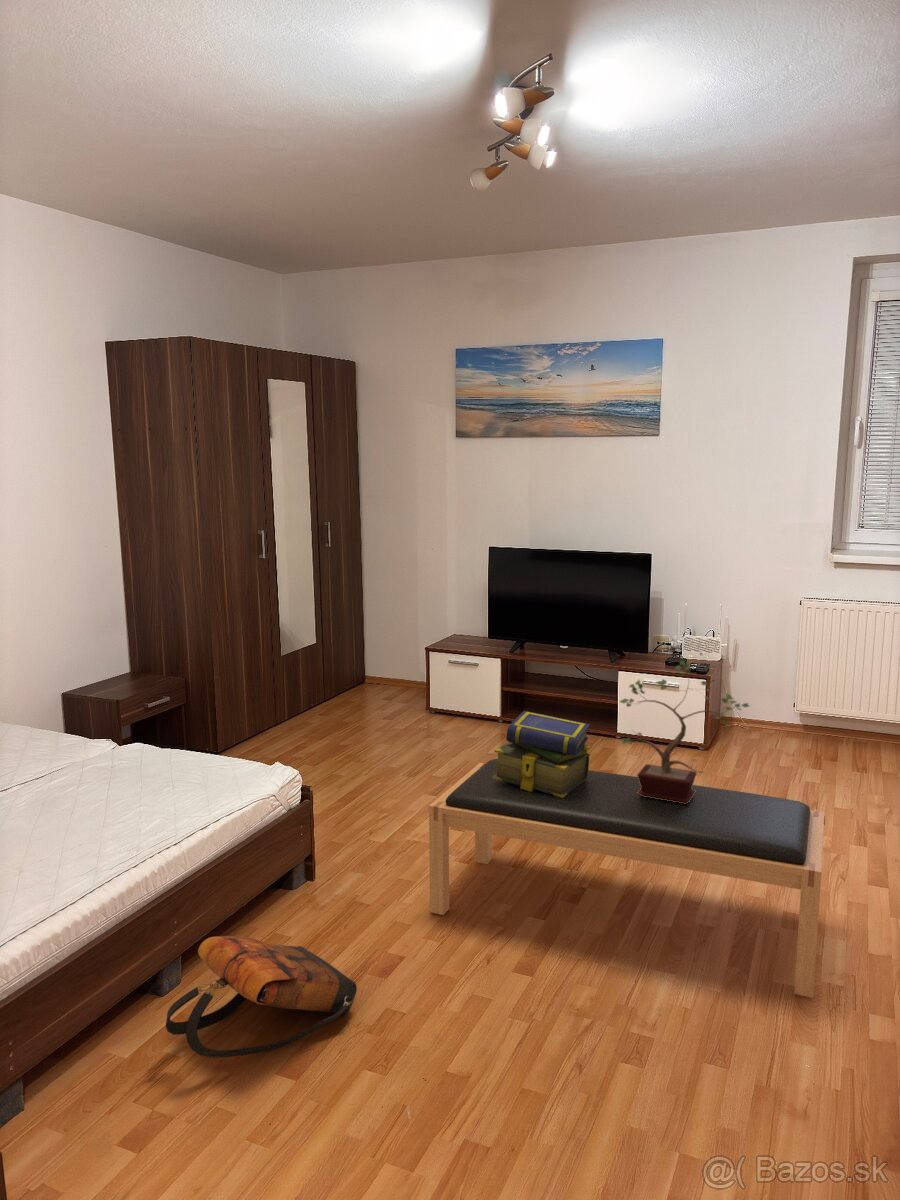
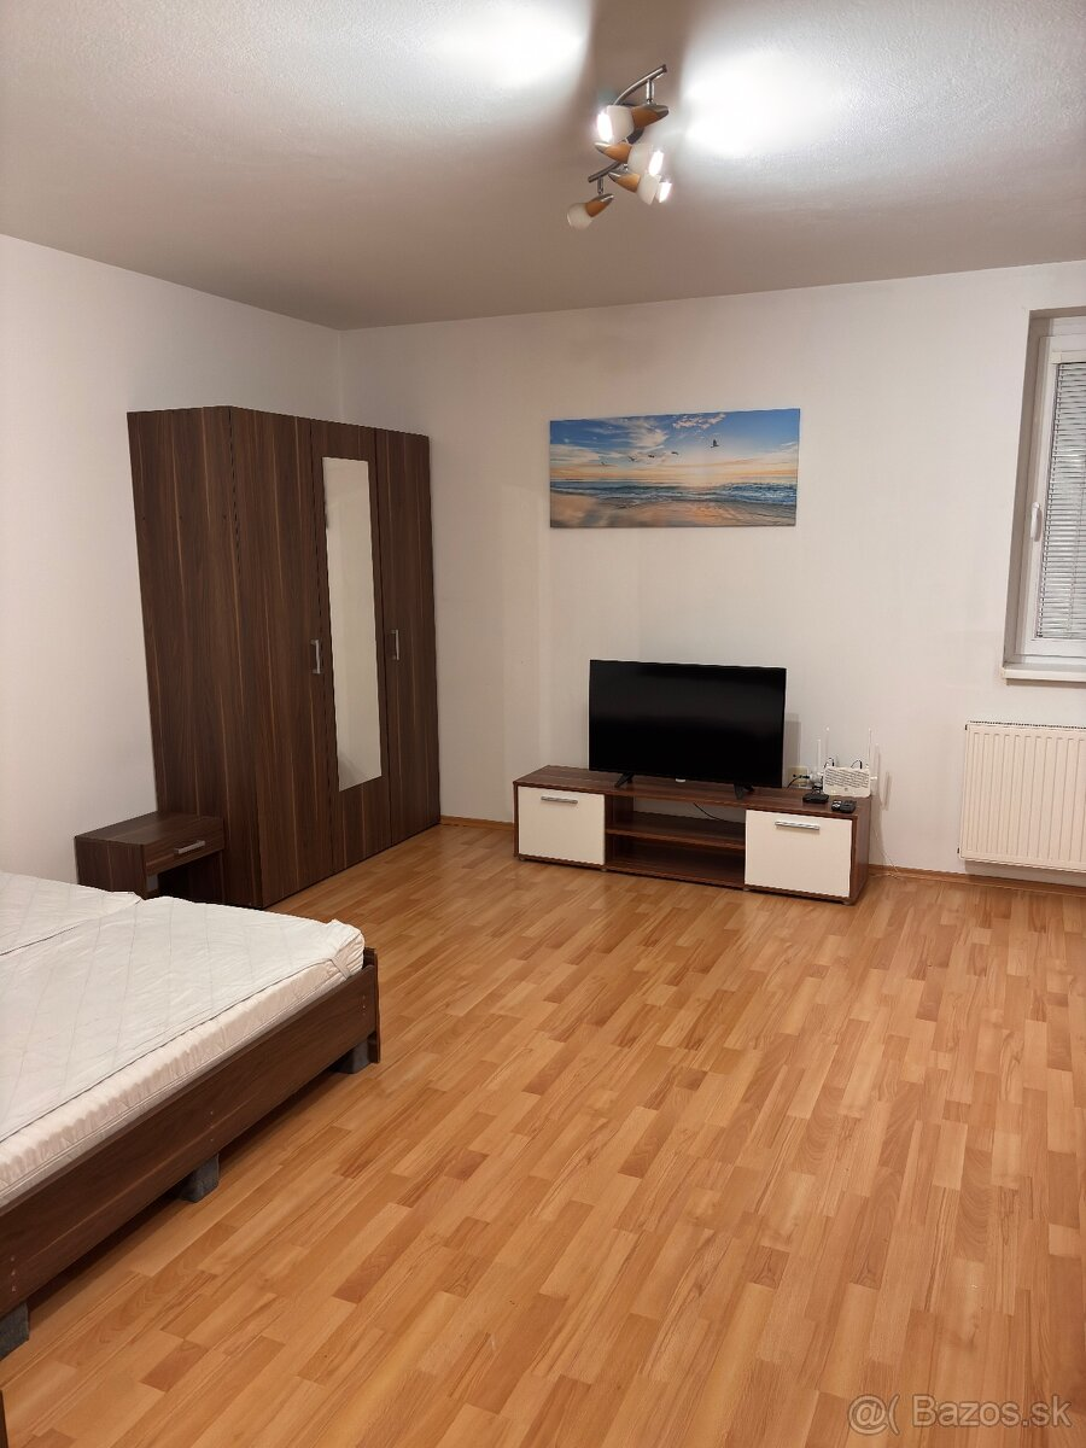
- backpack [165,935,358,1059]
- bench [428,758,826,999]
- potted plant [618,659,751,804]
- stack of books [493,710,592,798]
